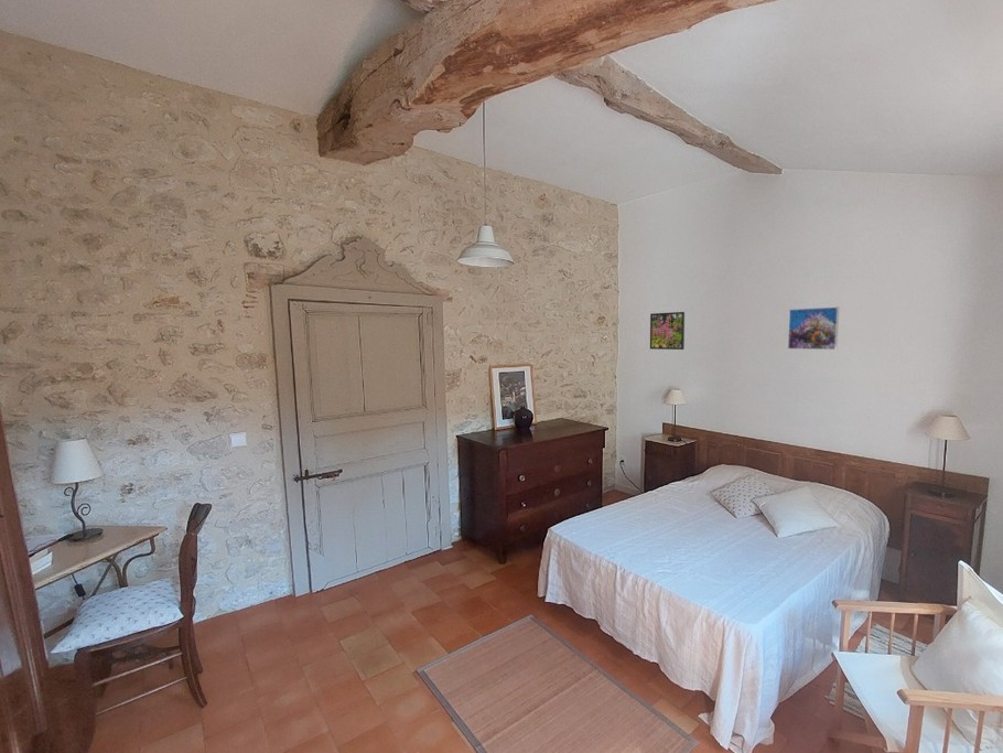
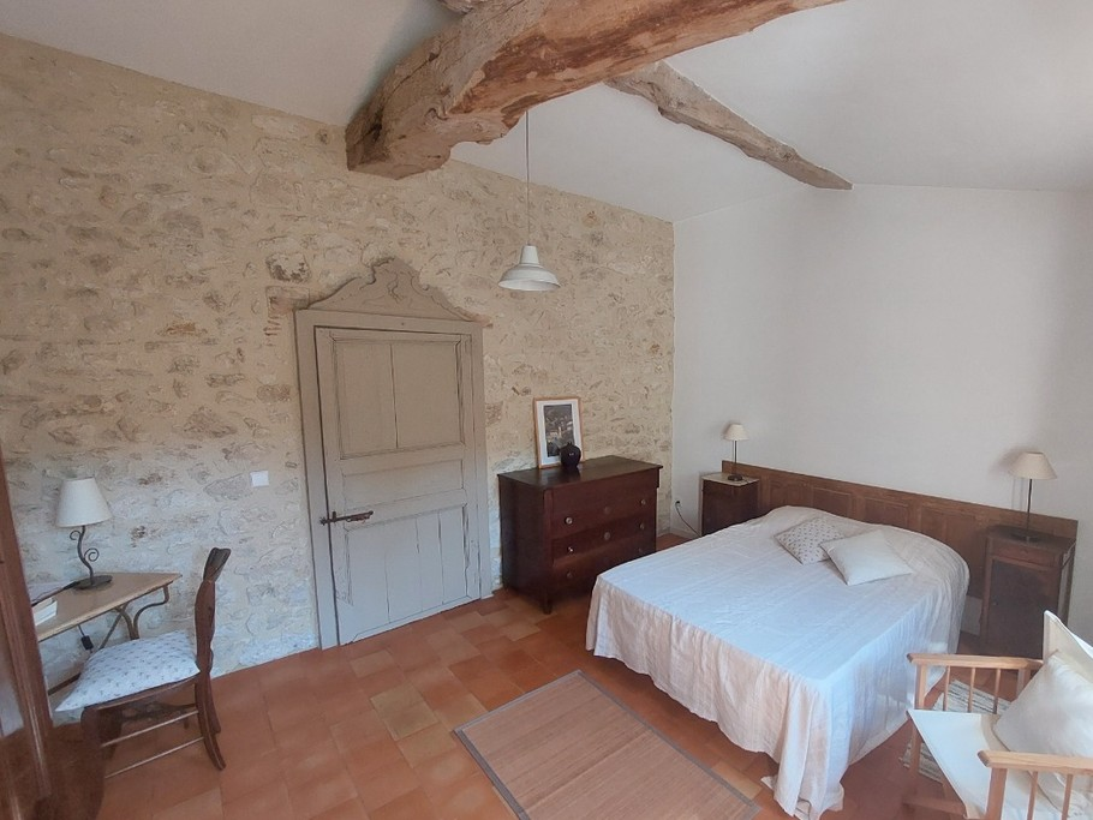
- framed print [787,305,840,351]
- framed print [649,311,686,351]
